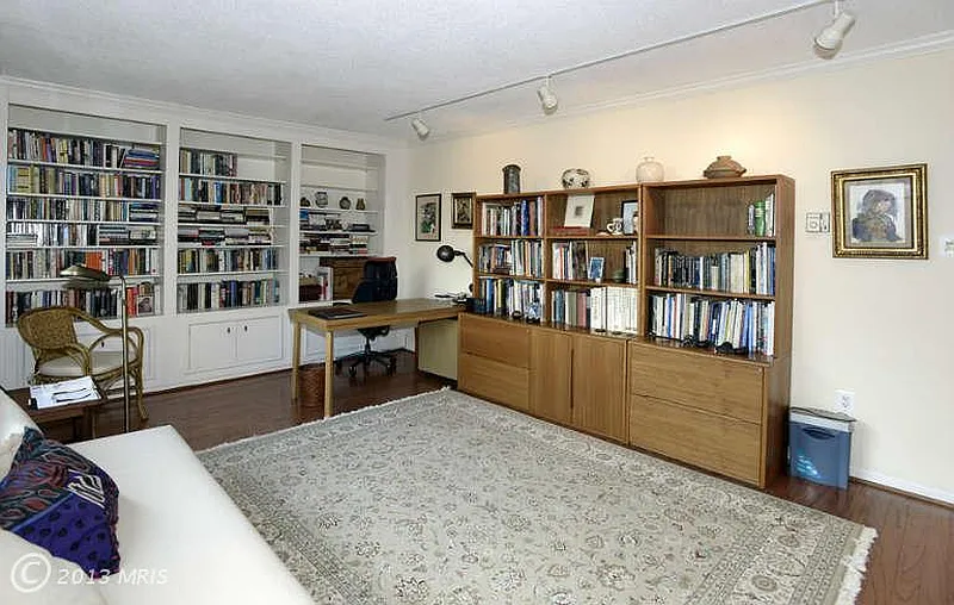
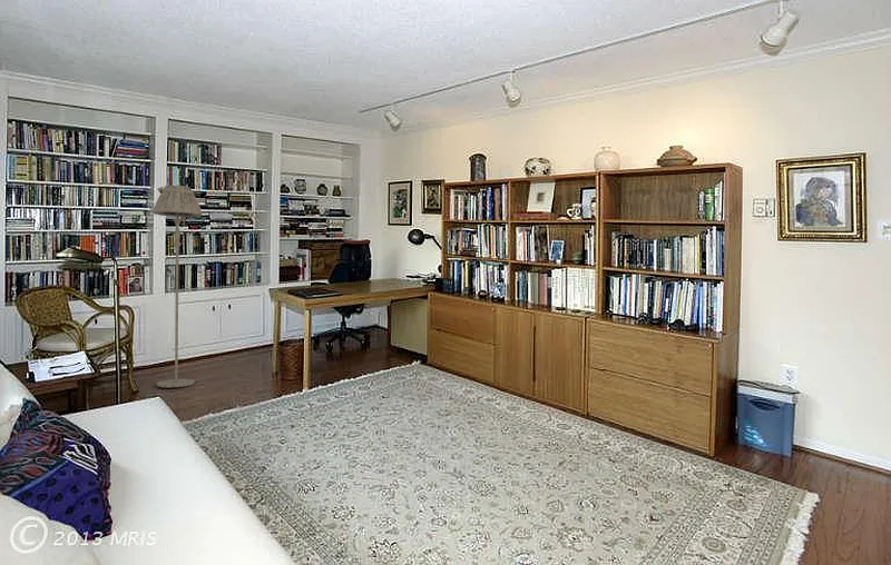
+ floor lamp [151,184,203,388]
